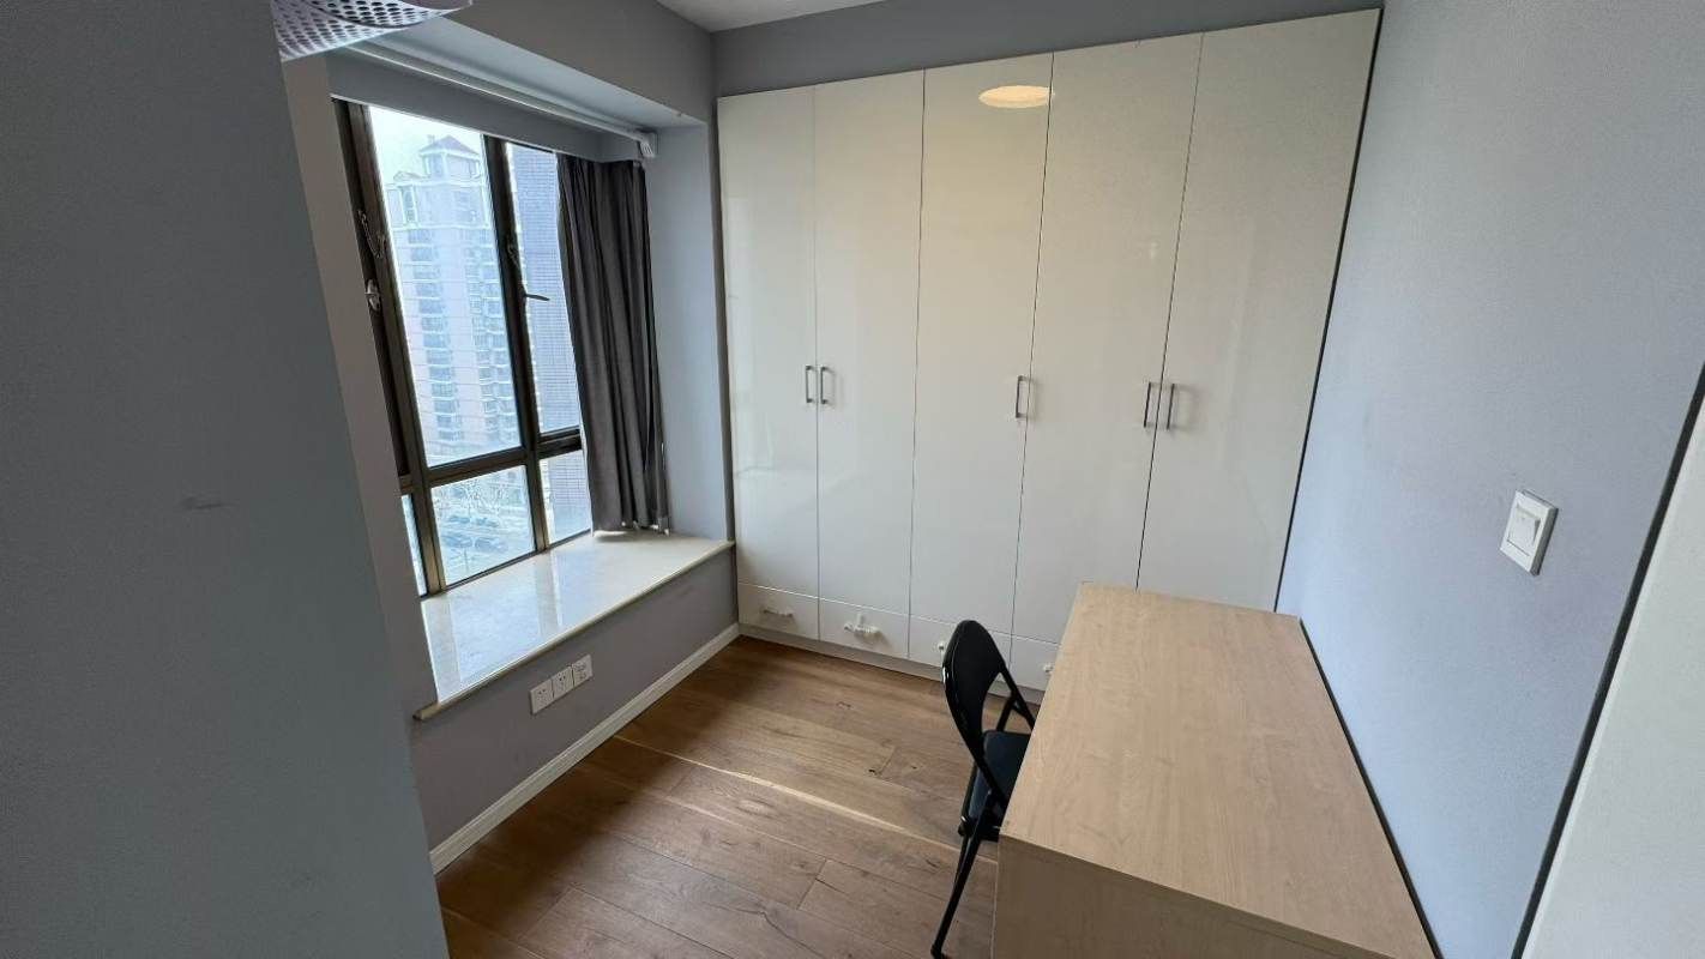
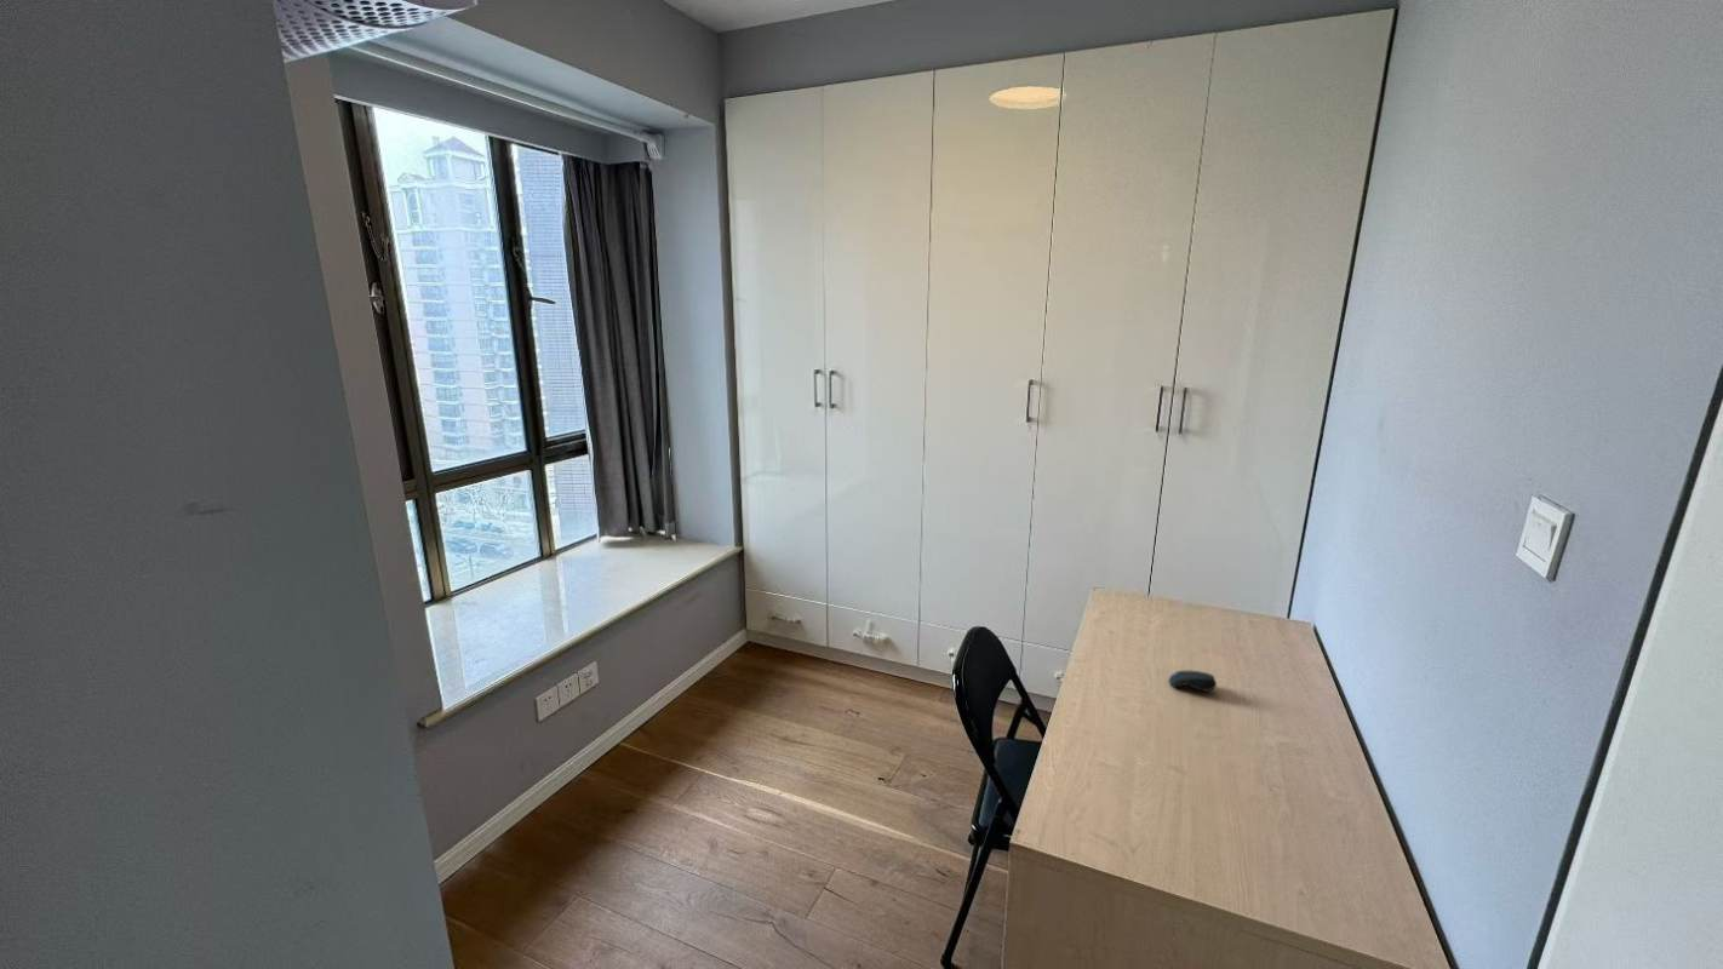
+ computer mouse [1168,670,1218,693]
